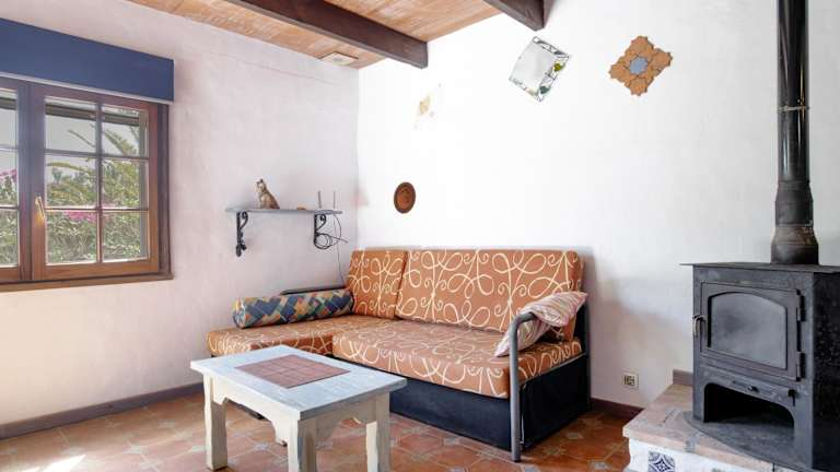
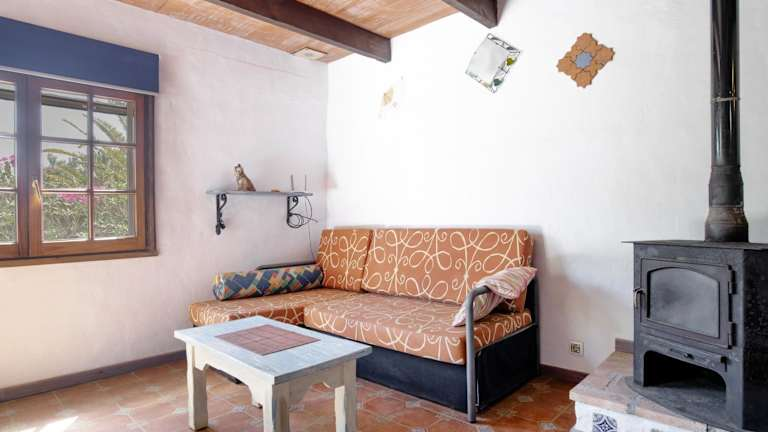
- decorative plate [393,181,417,215]
